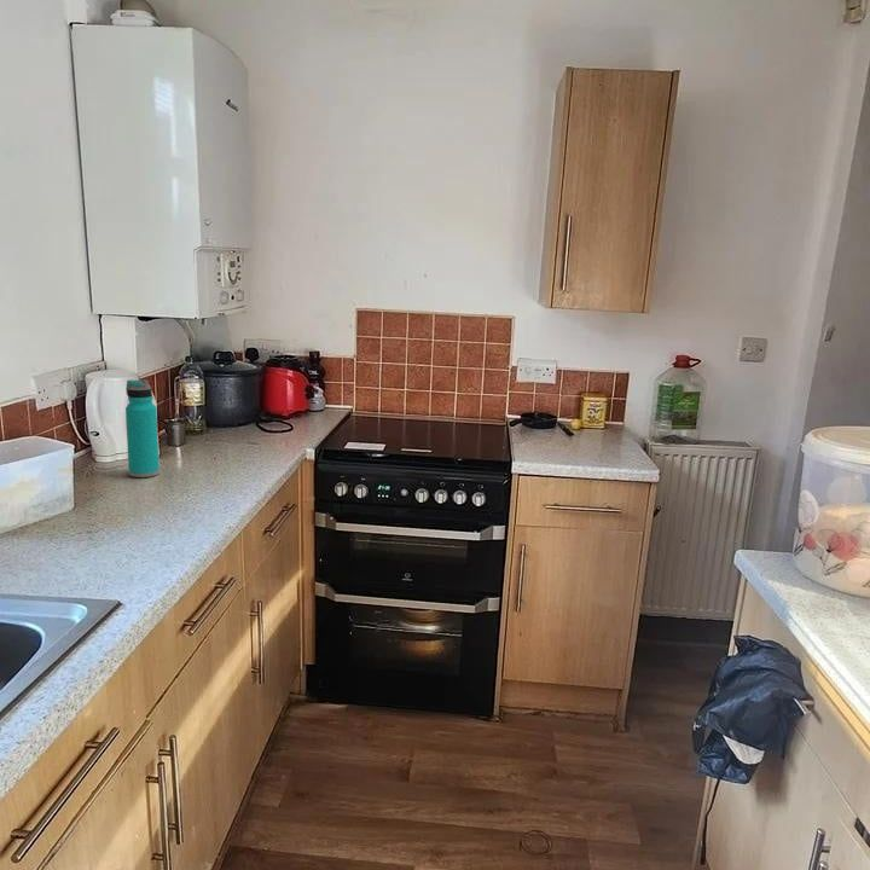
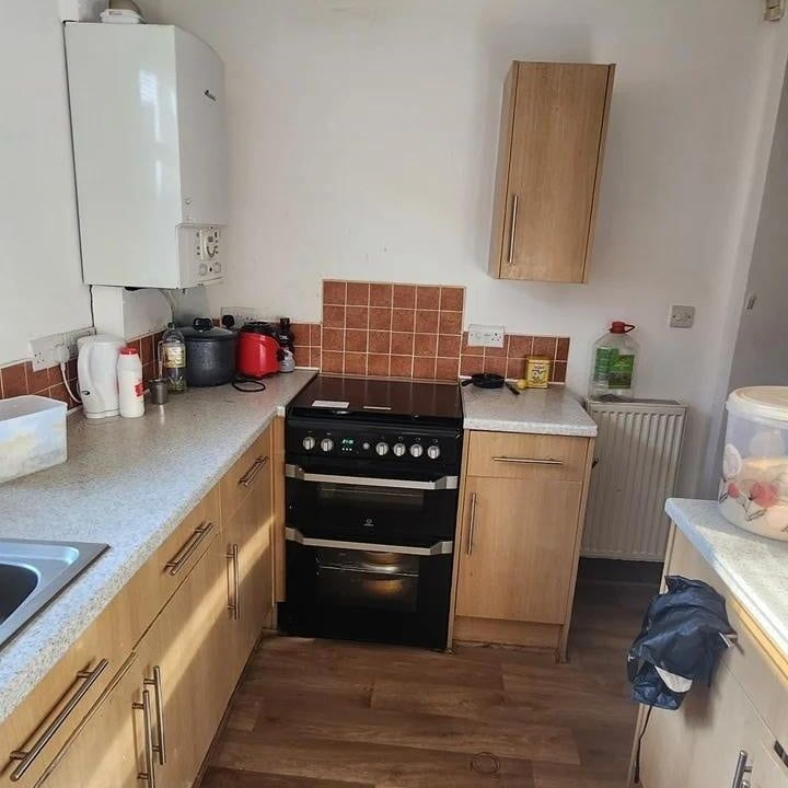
- water bottle [124,378,161,478]
